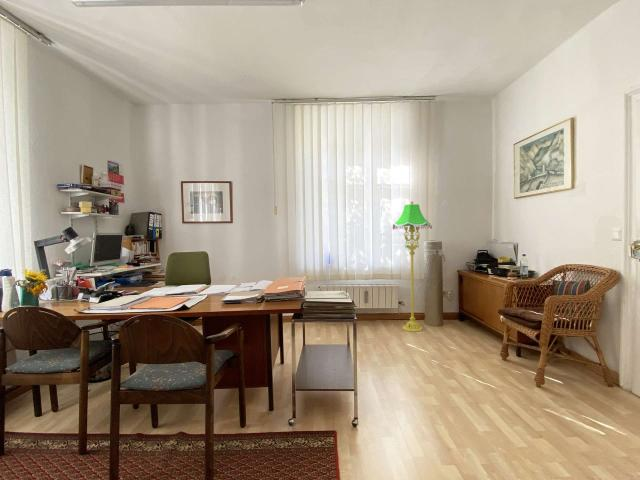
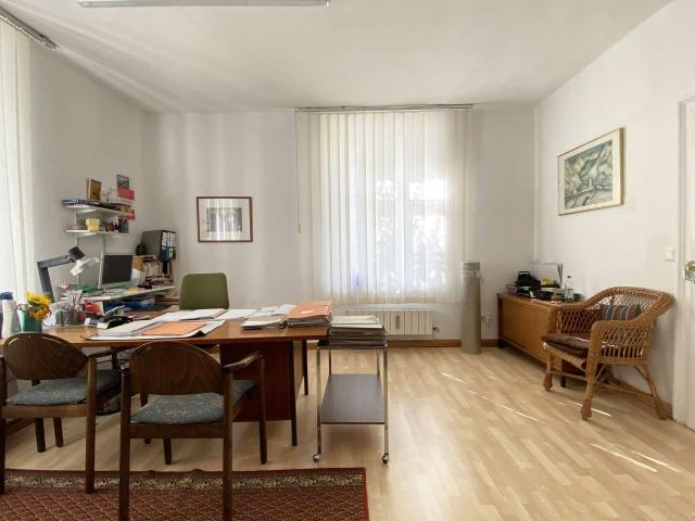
- floor lamp [392,200,433,333]
